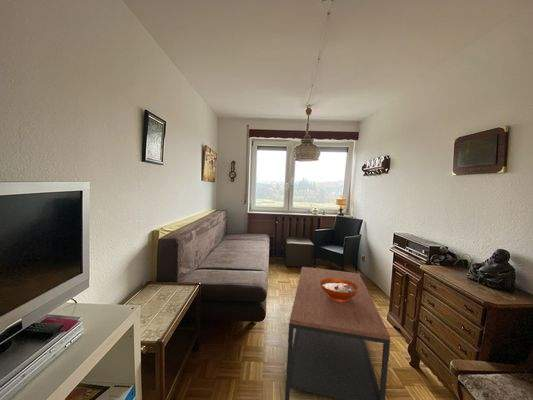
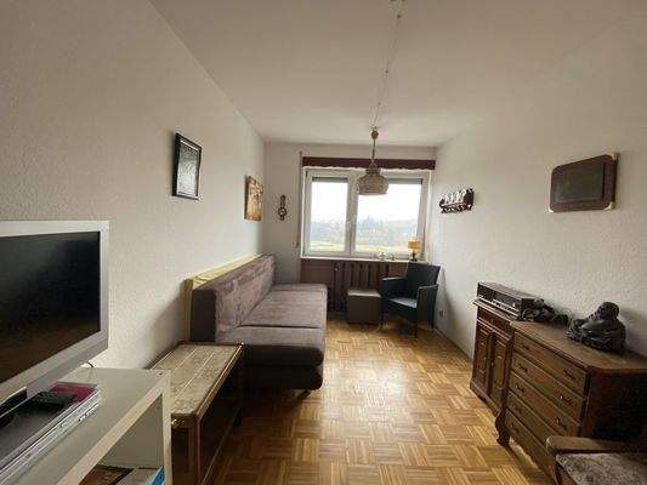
- coffee table [284,266,391,400]
- decorative bowl [321,278,359,302]
